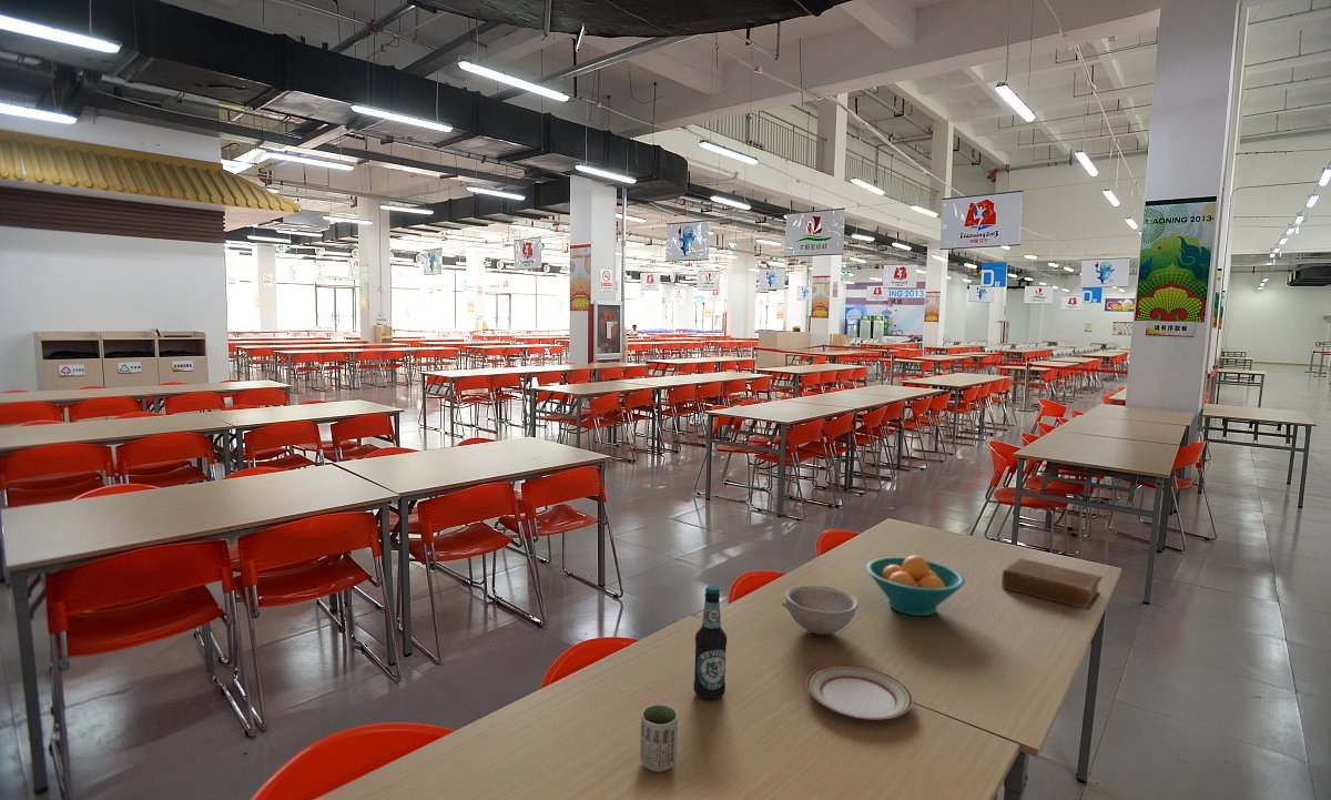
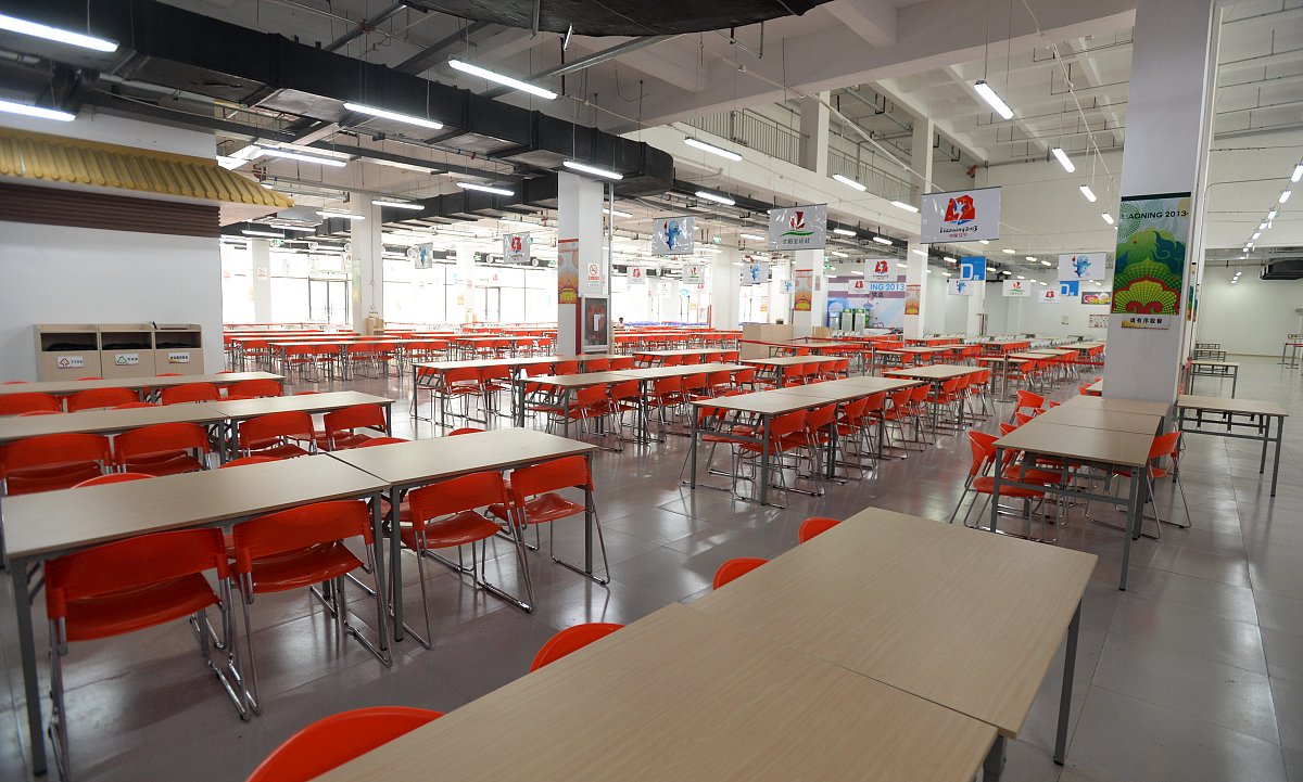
- cup [639,703,679,773]
- bottle [692,585,728,701]
- book [1000,556,1104,611]
- plate [805,664,914,720]
- fruit bowl [865,555,966,617]
- bowl [781,585,860,636]
